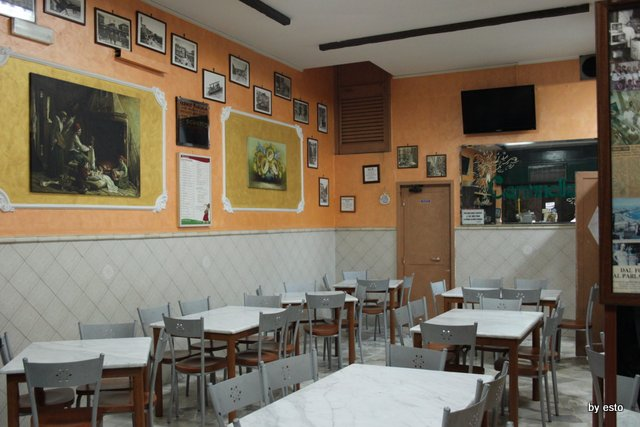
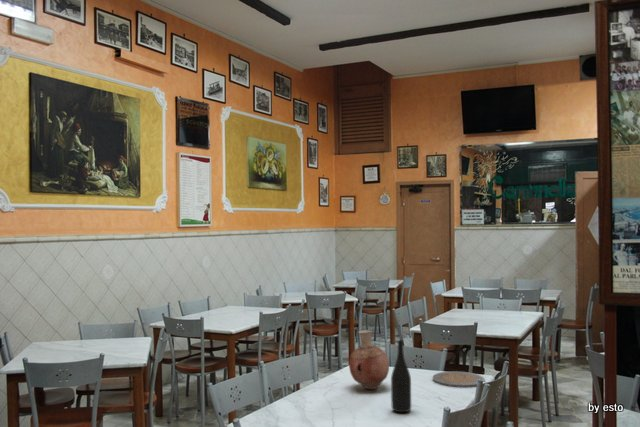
+ plate [432,370,486,389]
+ wine bottle [390,339,412,414]
+ vase [348,330,390,390]
